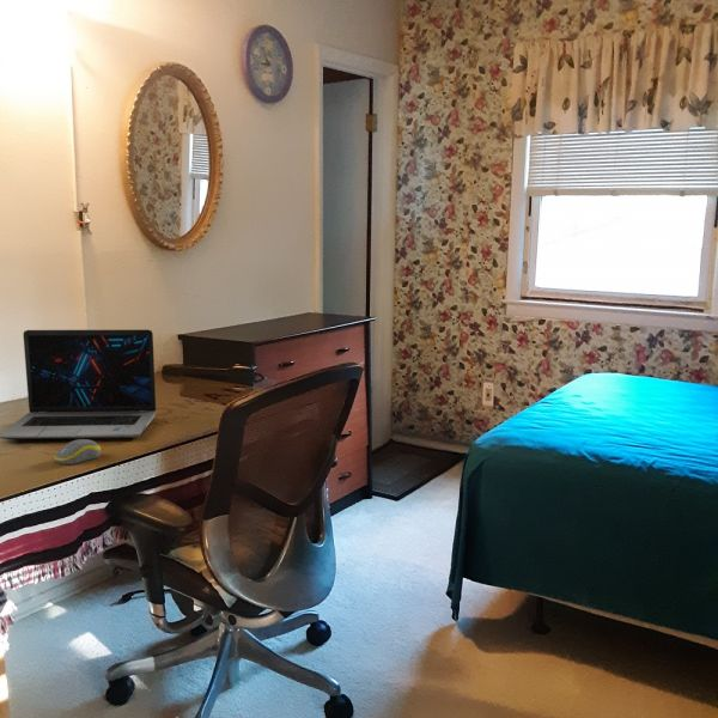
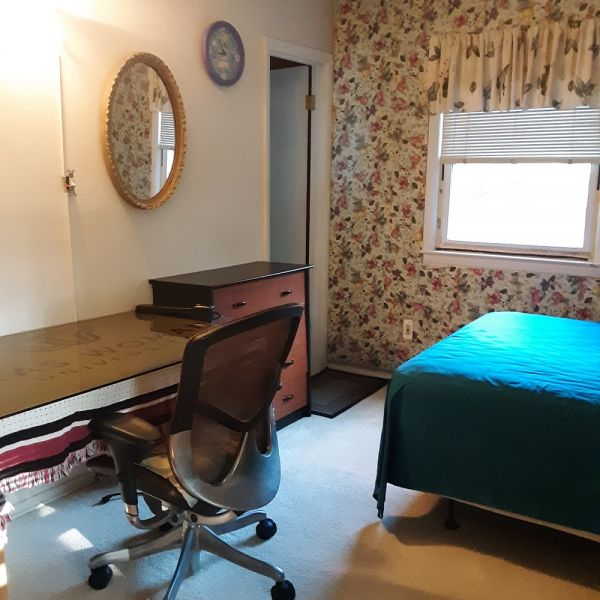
- computer mouse [54,438,102,466]
- laptop [0,329,157,440]
